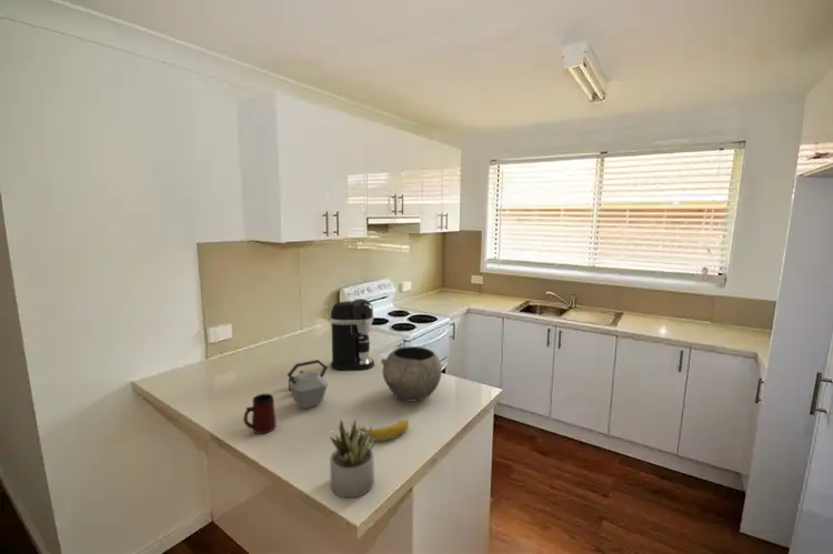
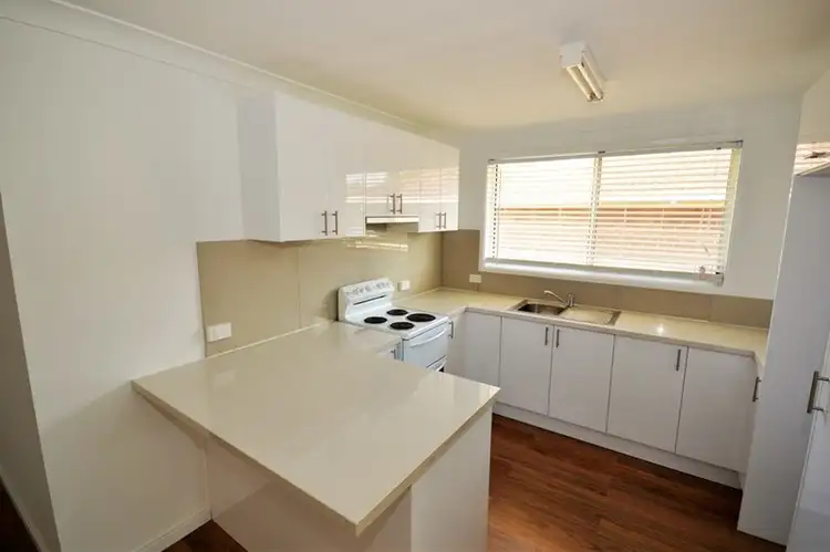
- bowl [380,345,443,402]
- kettle [285,359,329,410]
- succulent plant [329,419,378,498]
- coffee maker [330,298,375,371]
- banana [360,419,410,442]
- mug [242,393,277,435]
